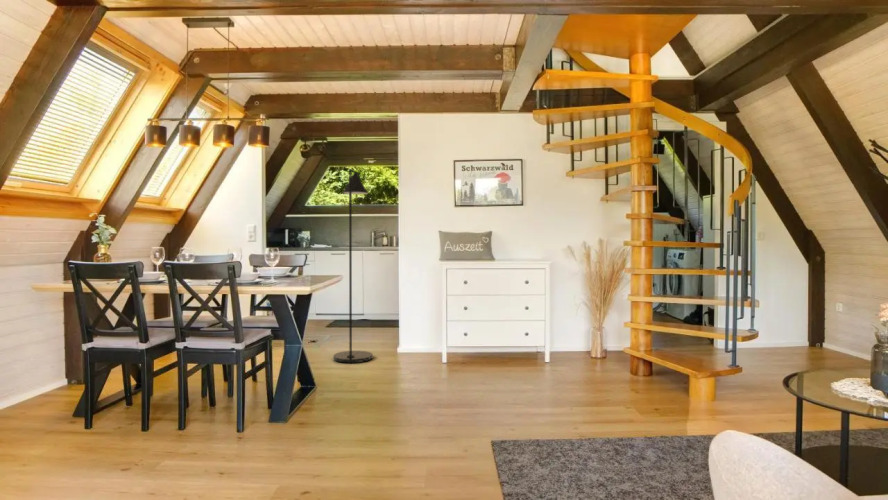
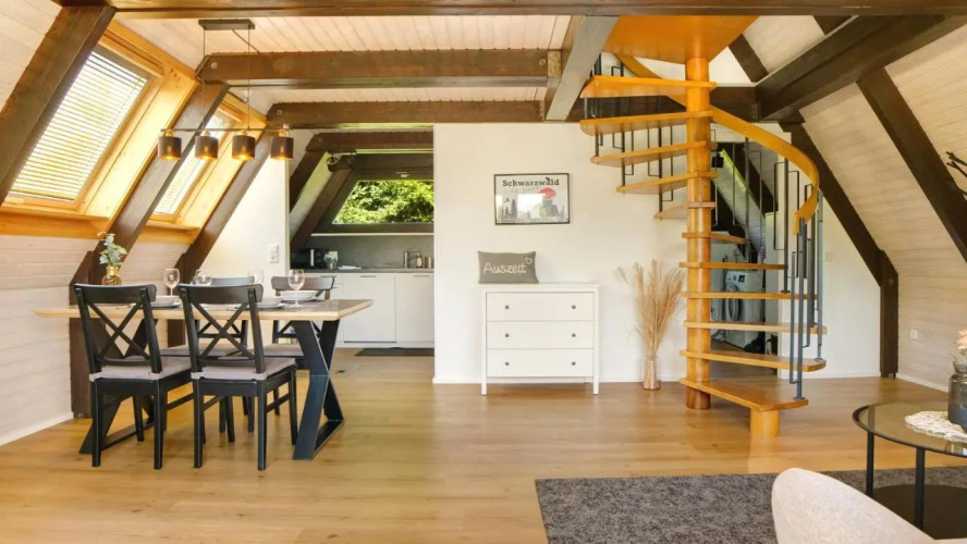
- floor lamp [332,168,374,364]
